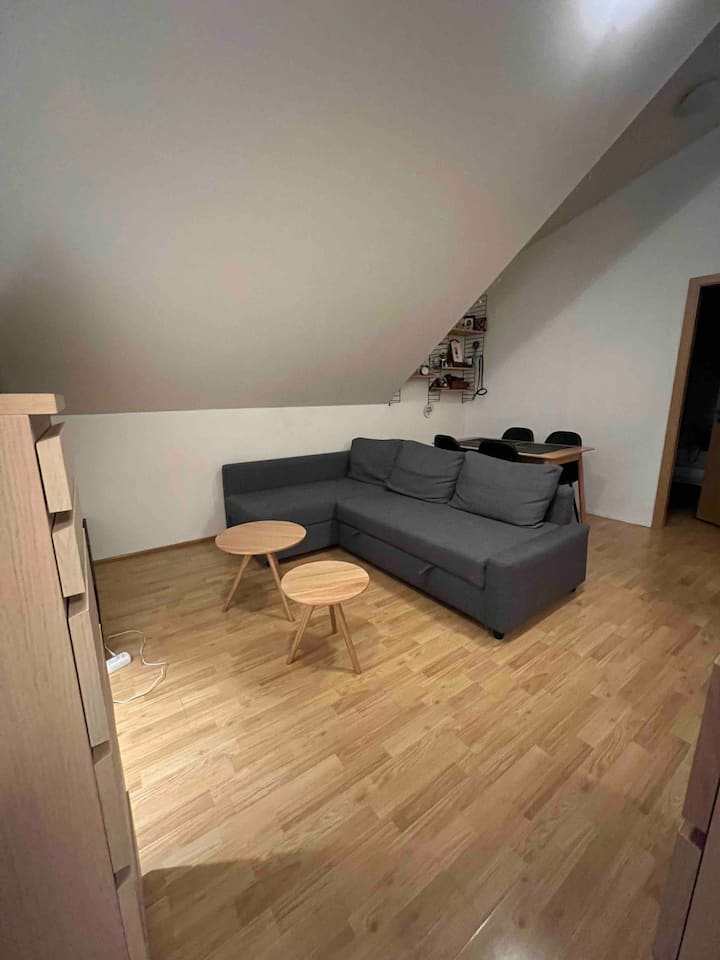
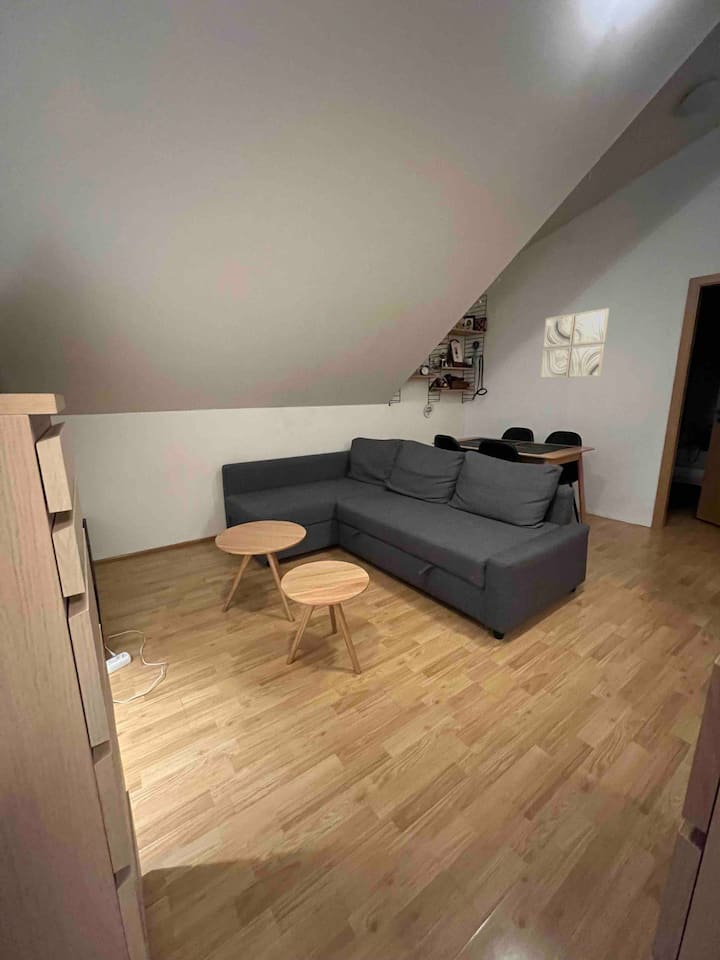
+ wall art [539,307,610,379]
